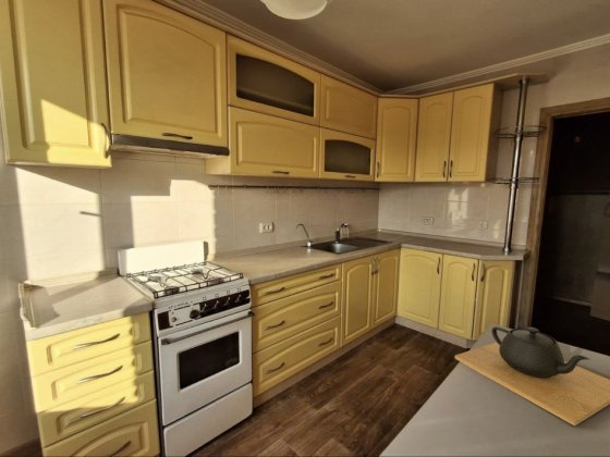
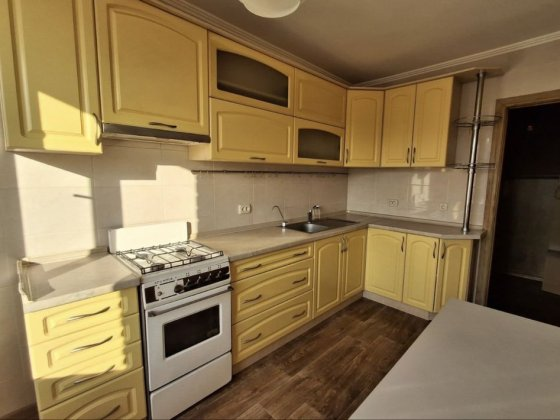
- teapot [454,325,610,427]
